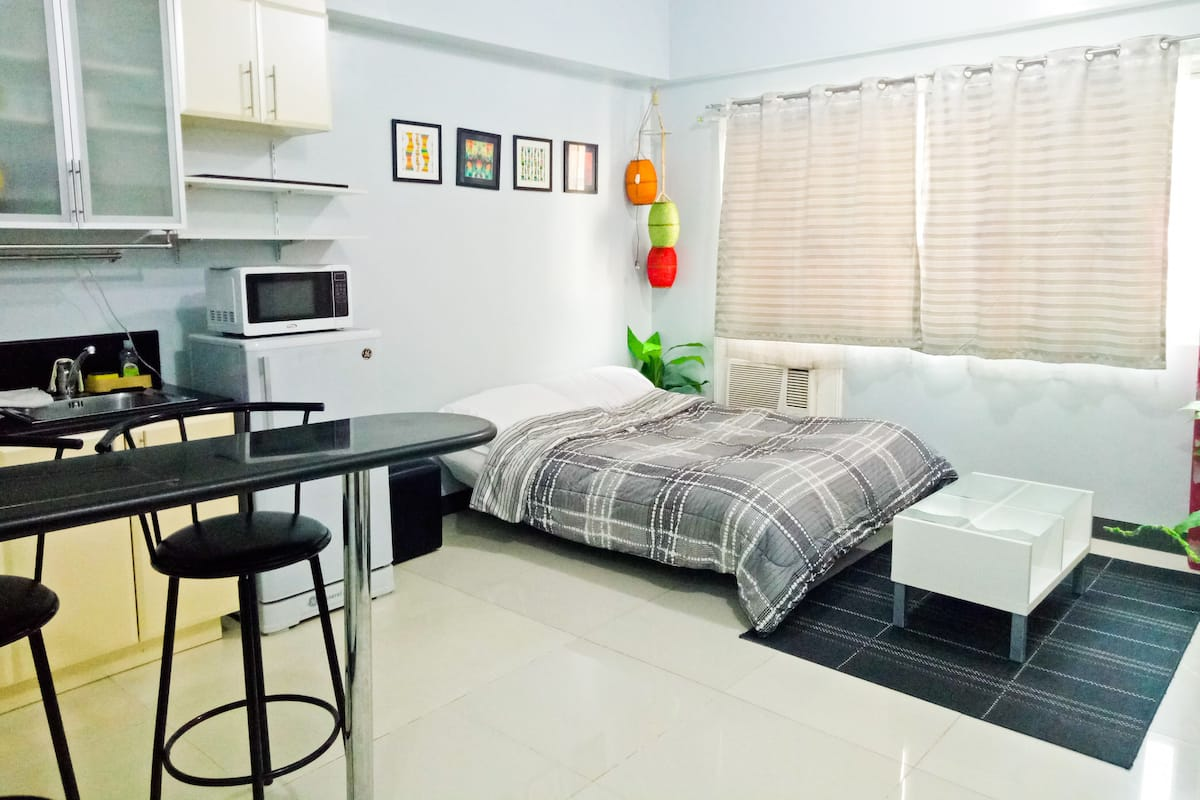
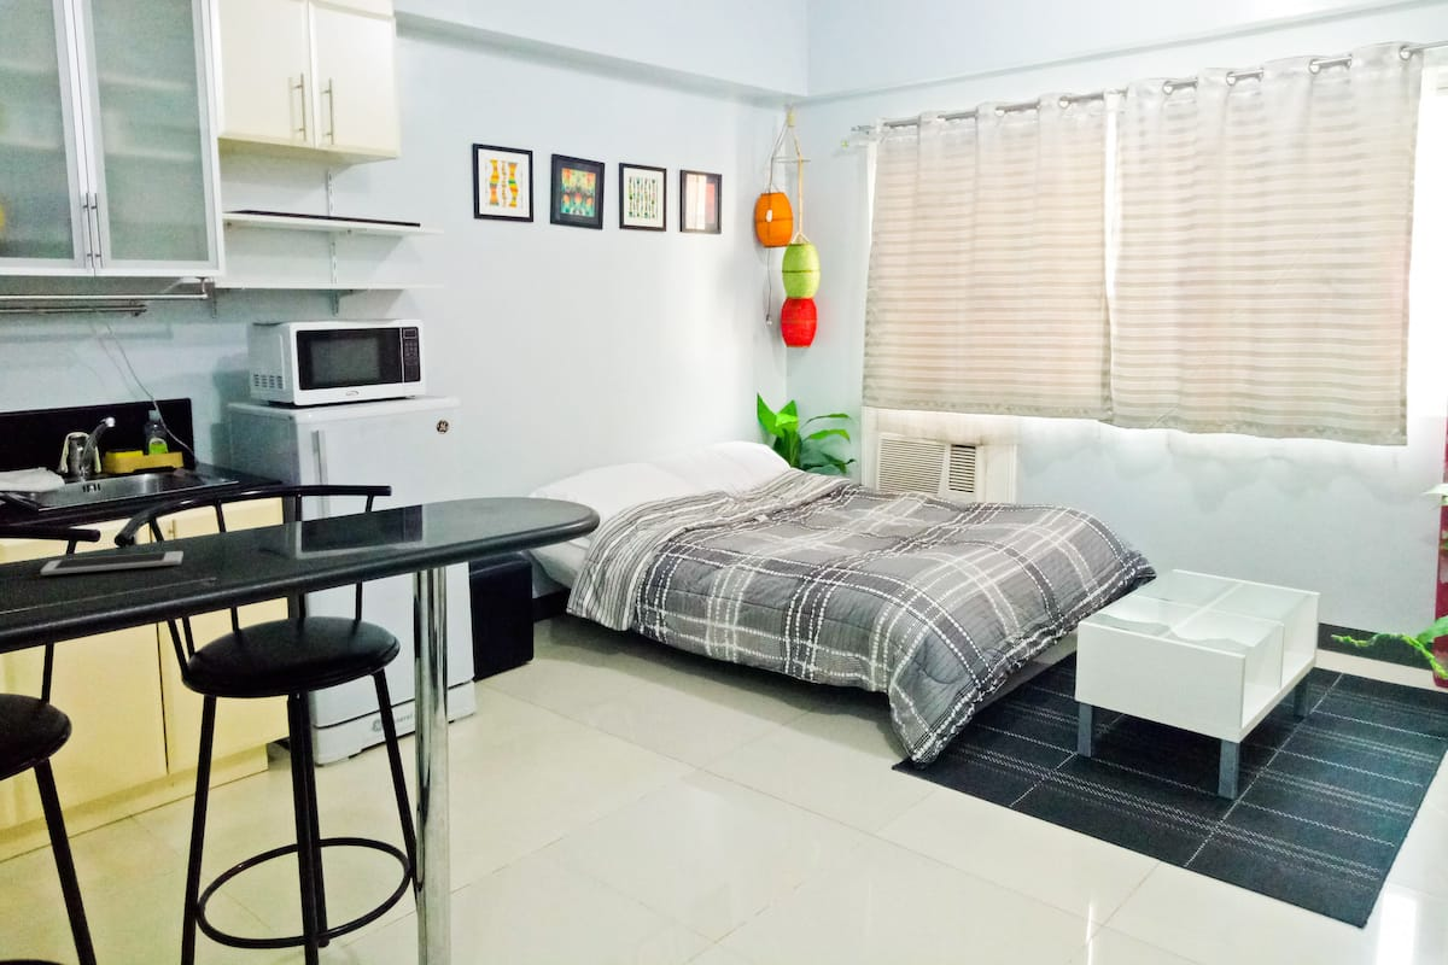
+ cell phone [40,550,185,577]
